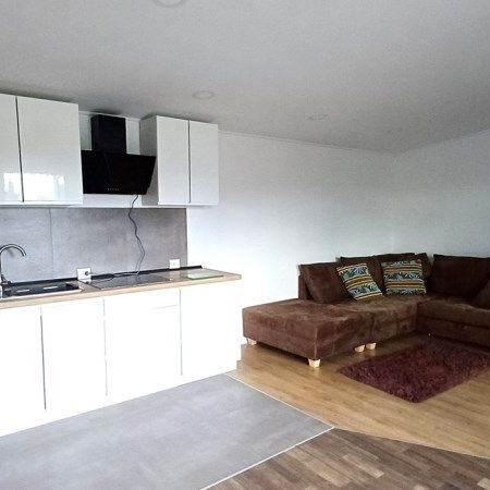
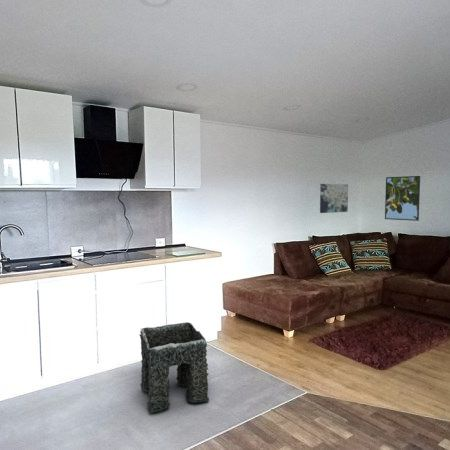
+ stone arch [138,321,210,414]
+ wall art [319,183,349,214]
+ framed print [384,175,421,222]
